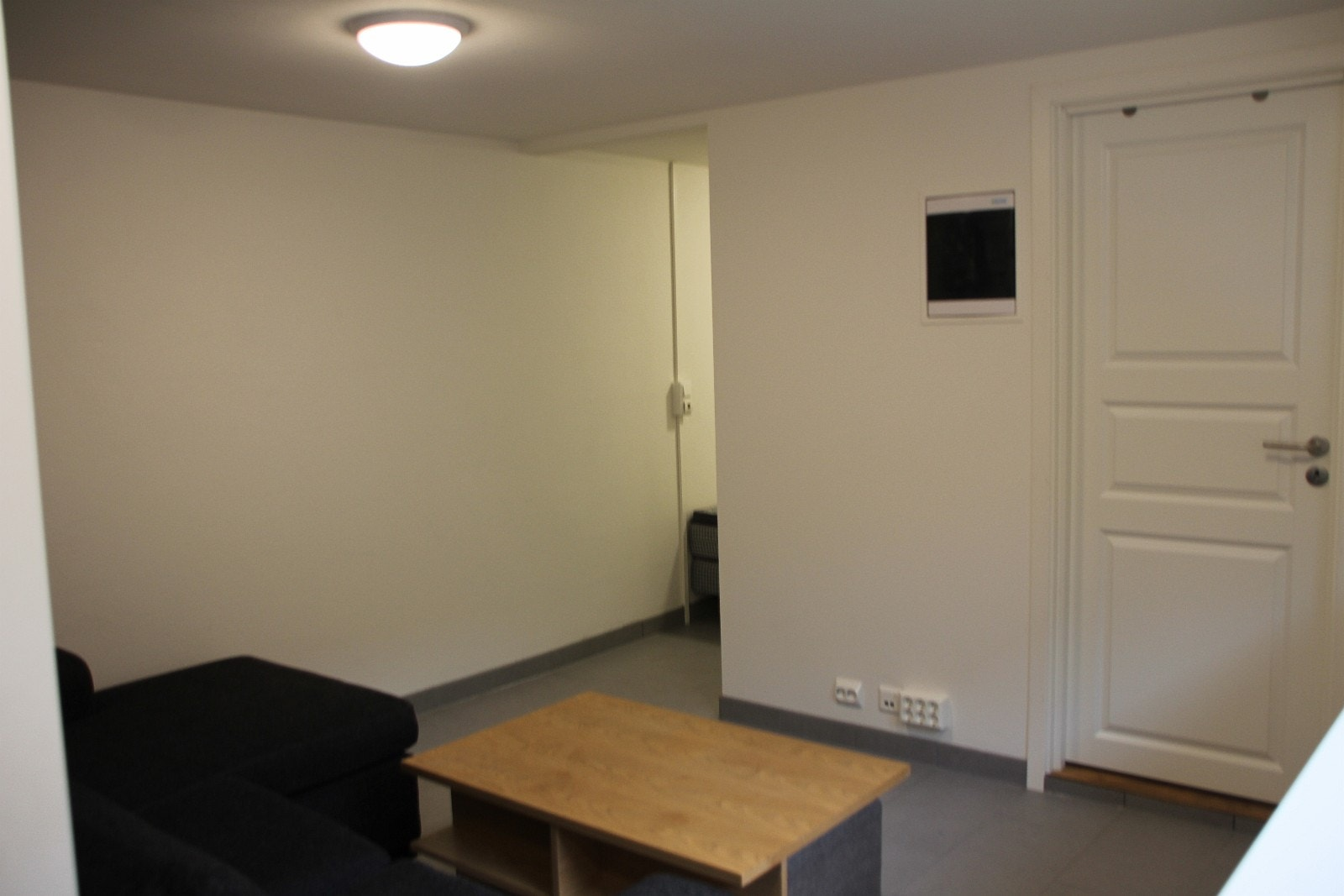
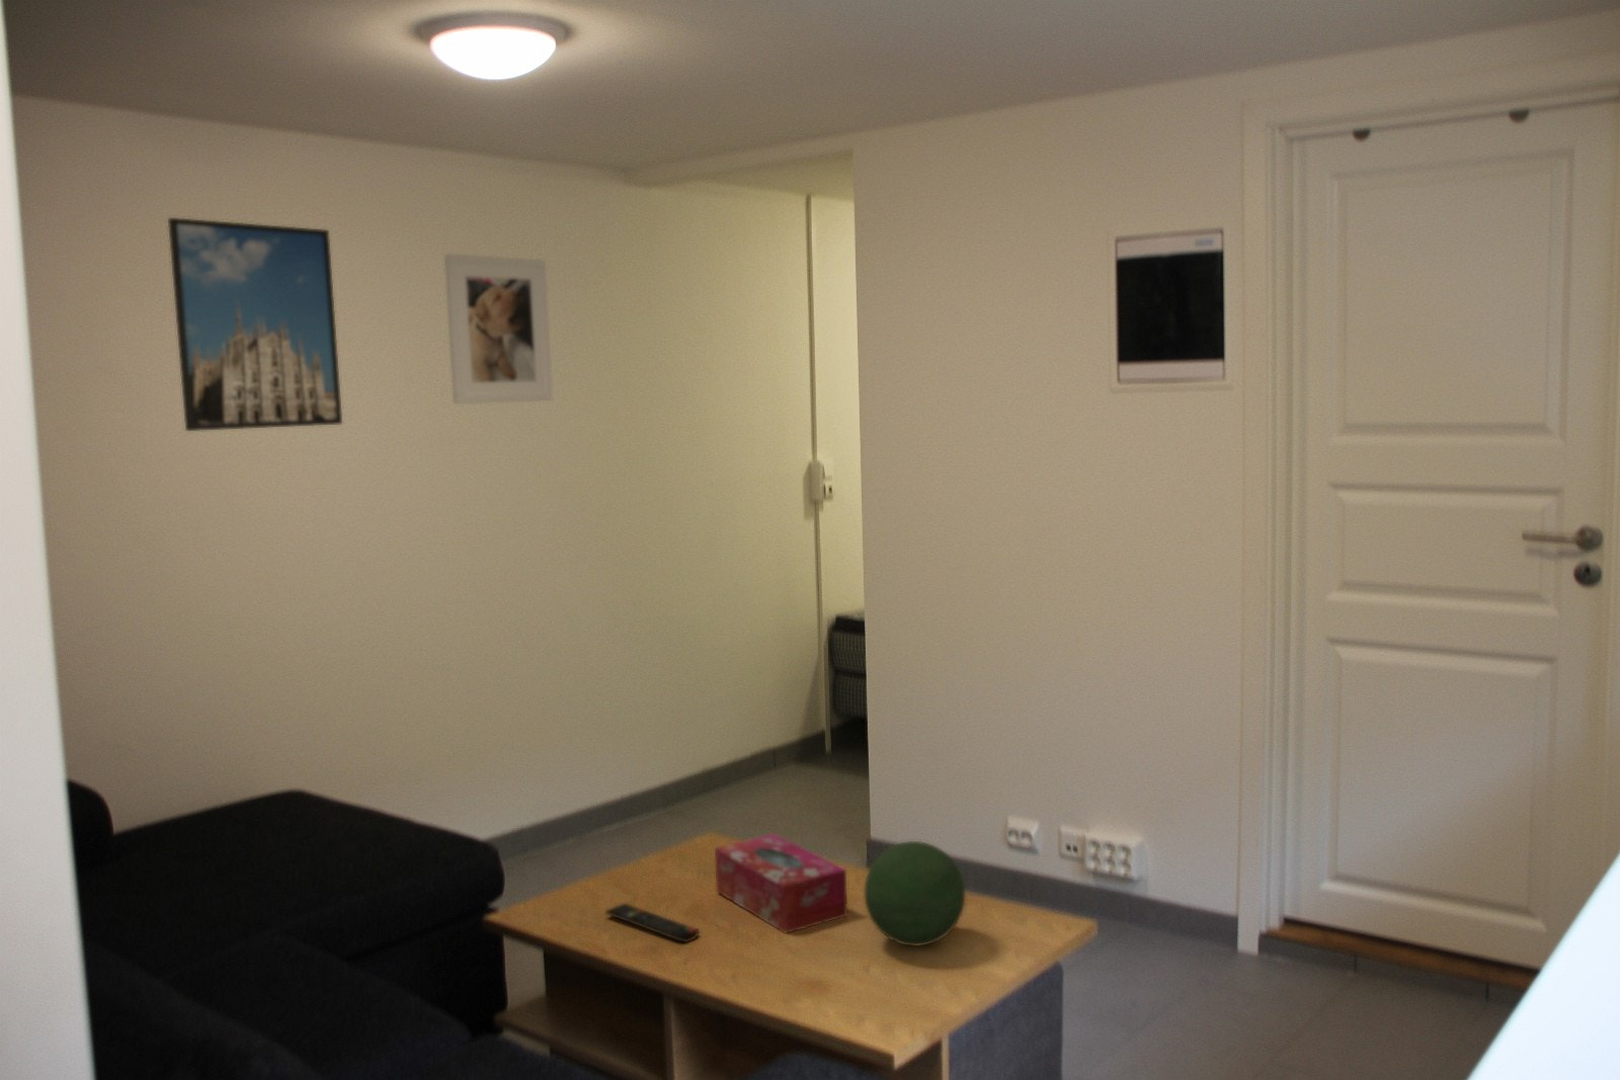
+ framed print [168,217,344,433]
+ tissue box [714,833,849,934]
+ decorative orb [864,840,965,947]
+ remote control [604,902,700,944]
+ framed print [444,253,553,405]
